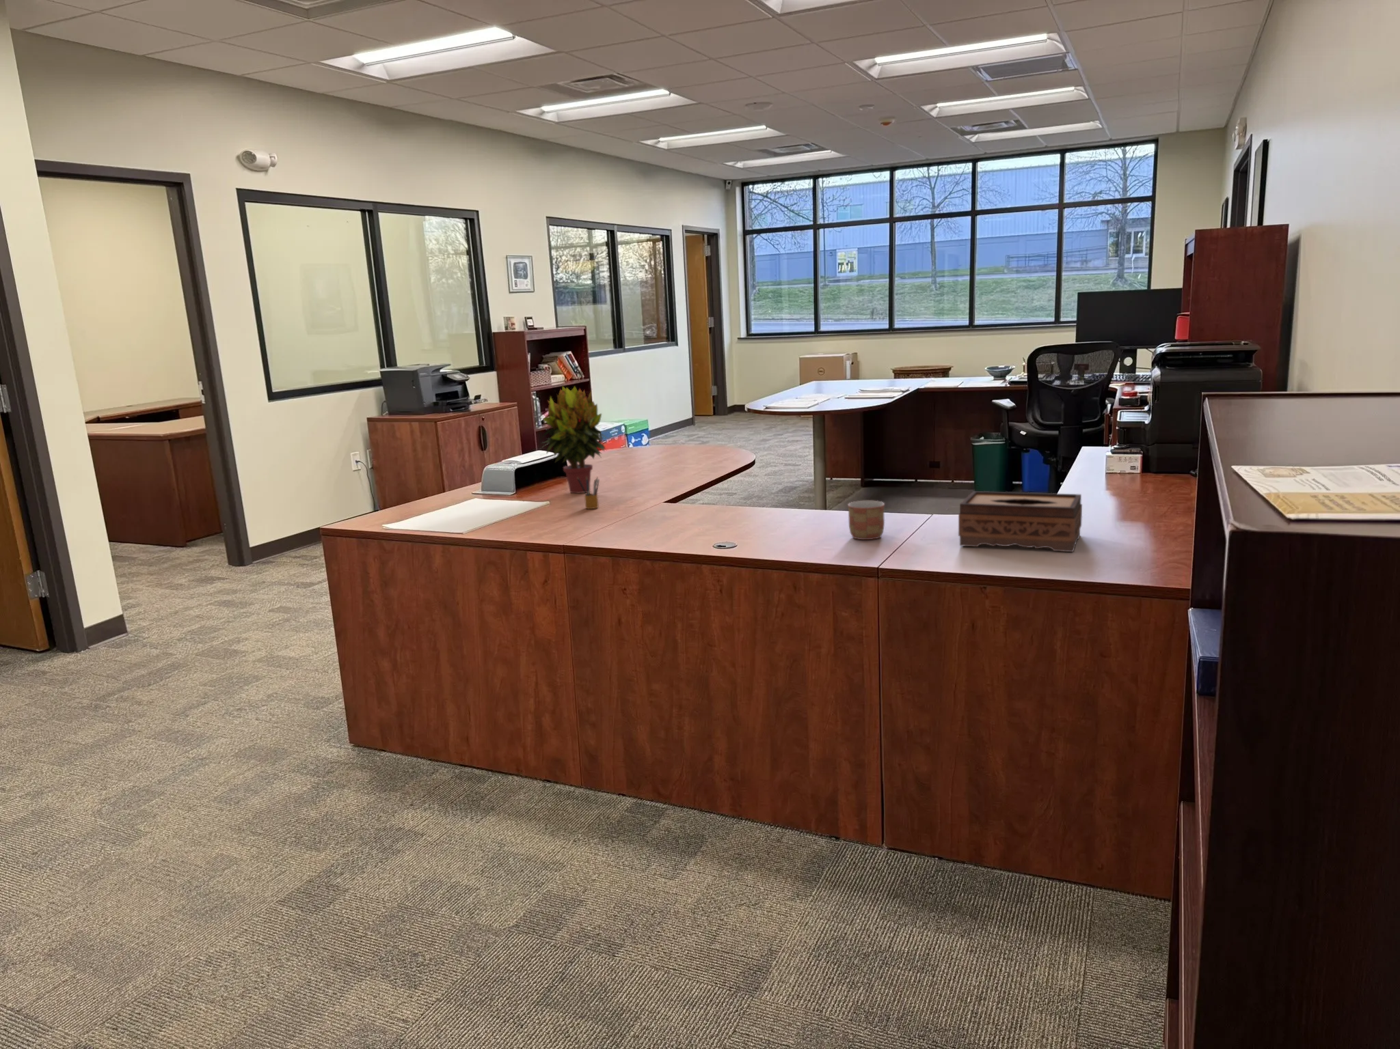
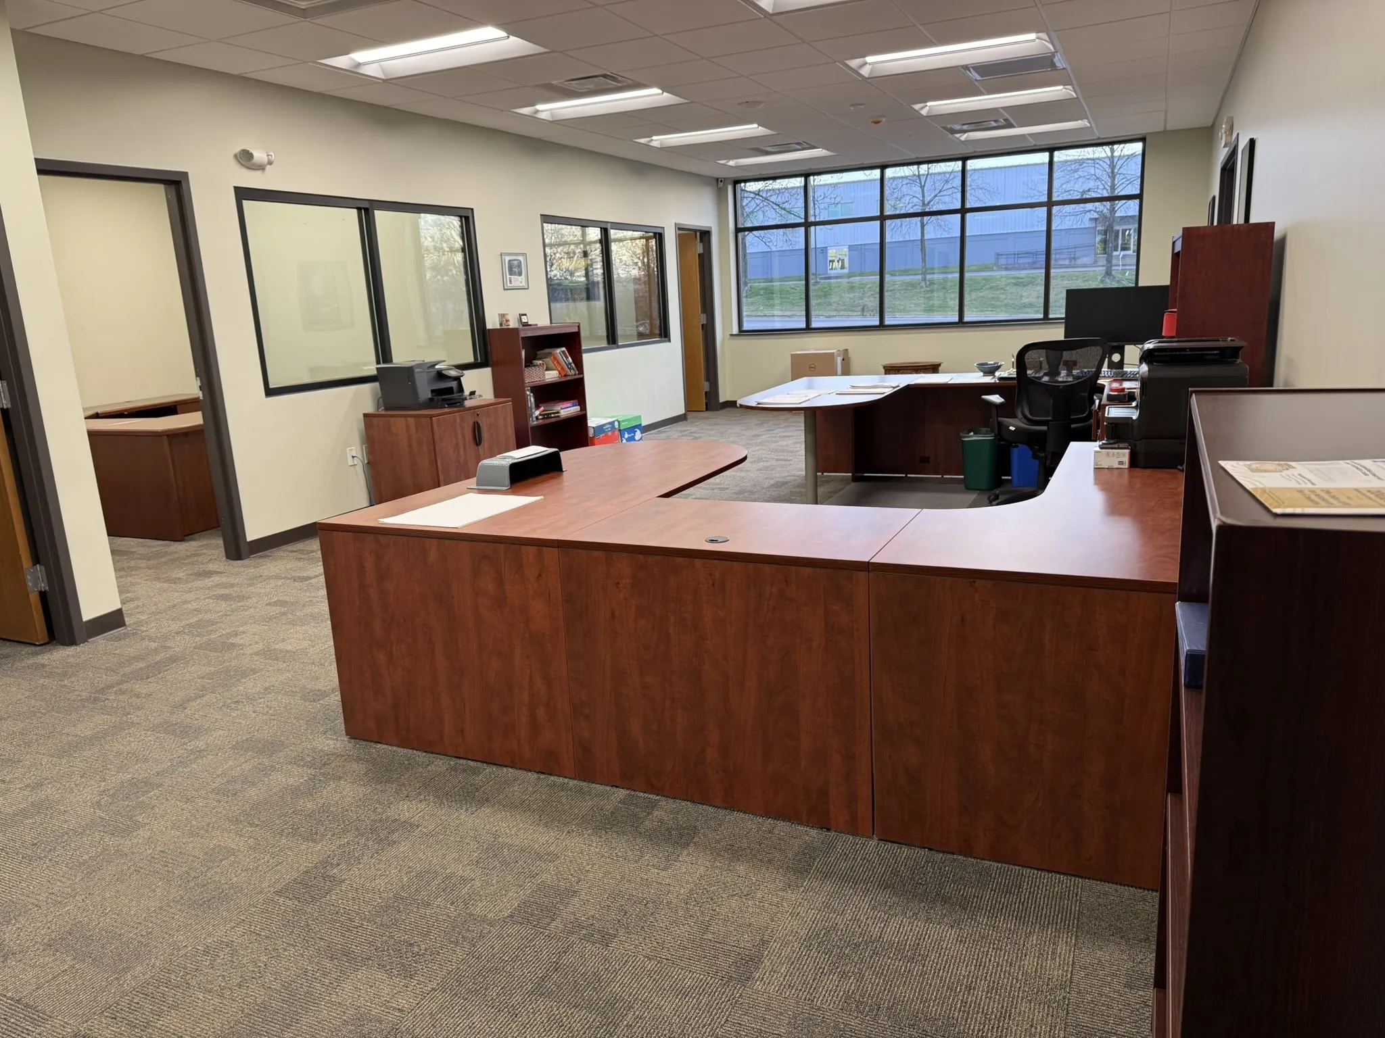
- tissue box [958,490,1083,552]
- pencil box [577,477,600,509]
- potted plant [539,386,609,494]
- mug [847,500,885,540]
